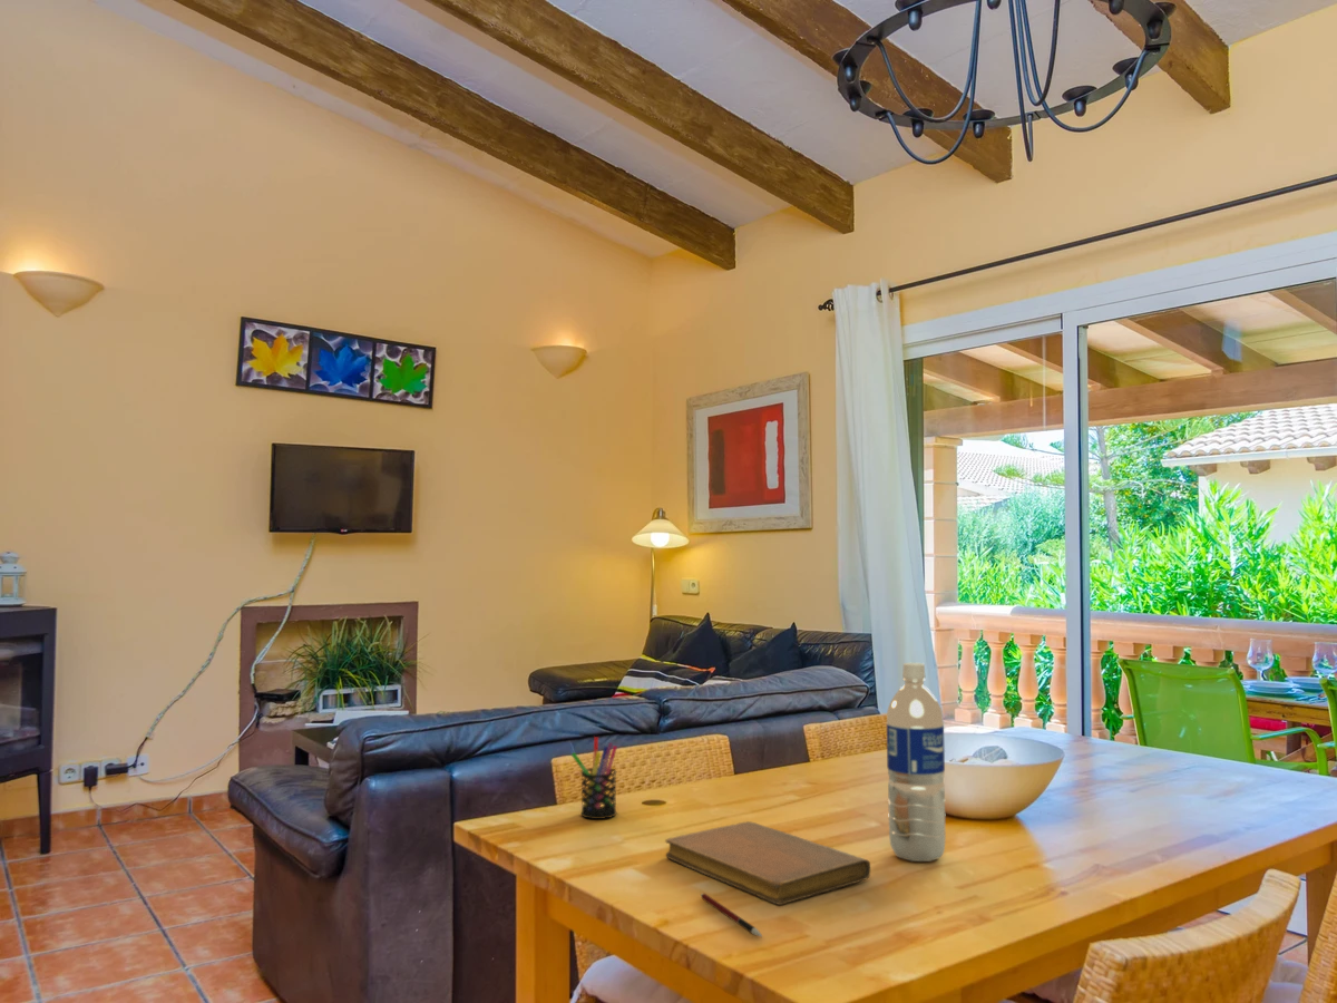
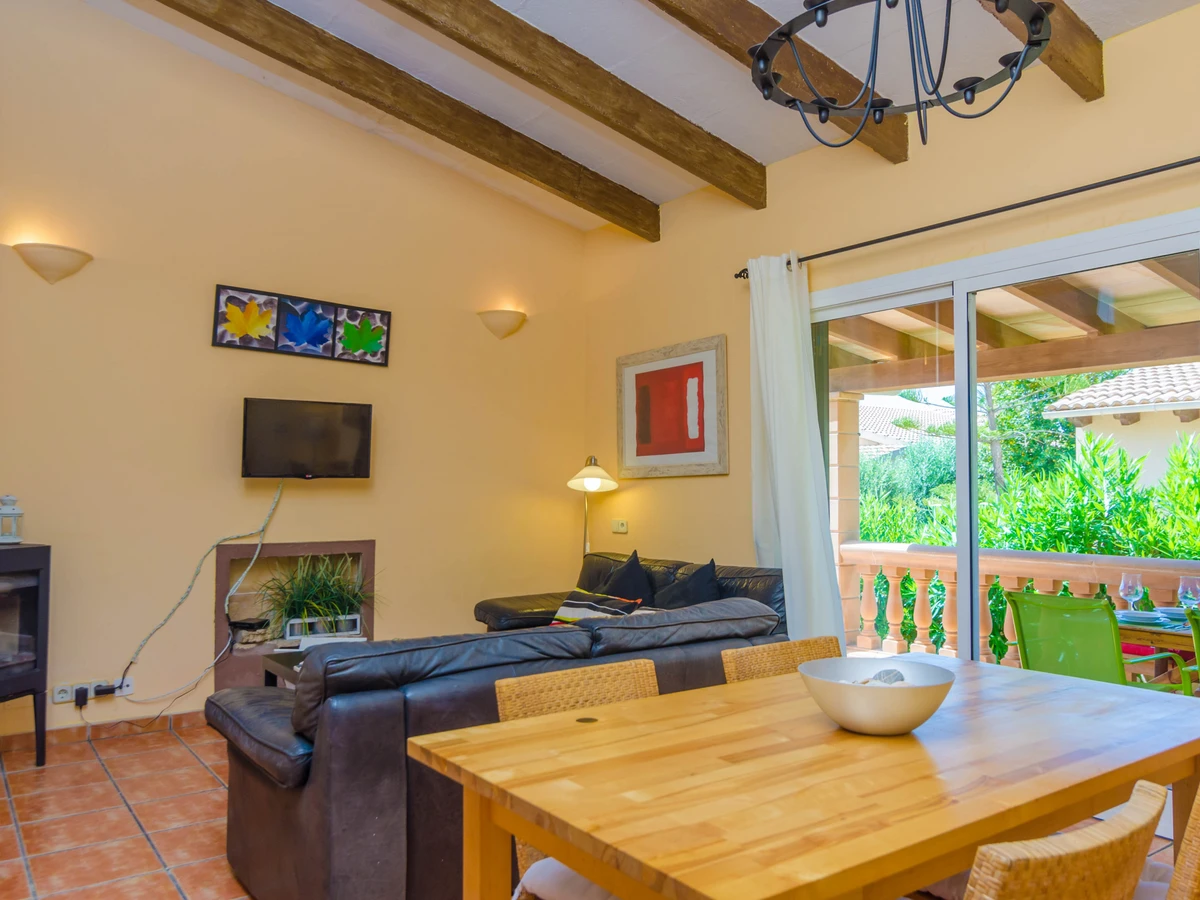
- water bottle [886,662,946,863]
- pen [700,893,763,938]
- notebook [665,820,871,906]
- pen holder [570,736,618,820]
